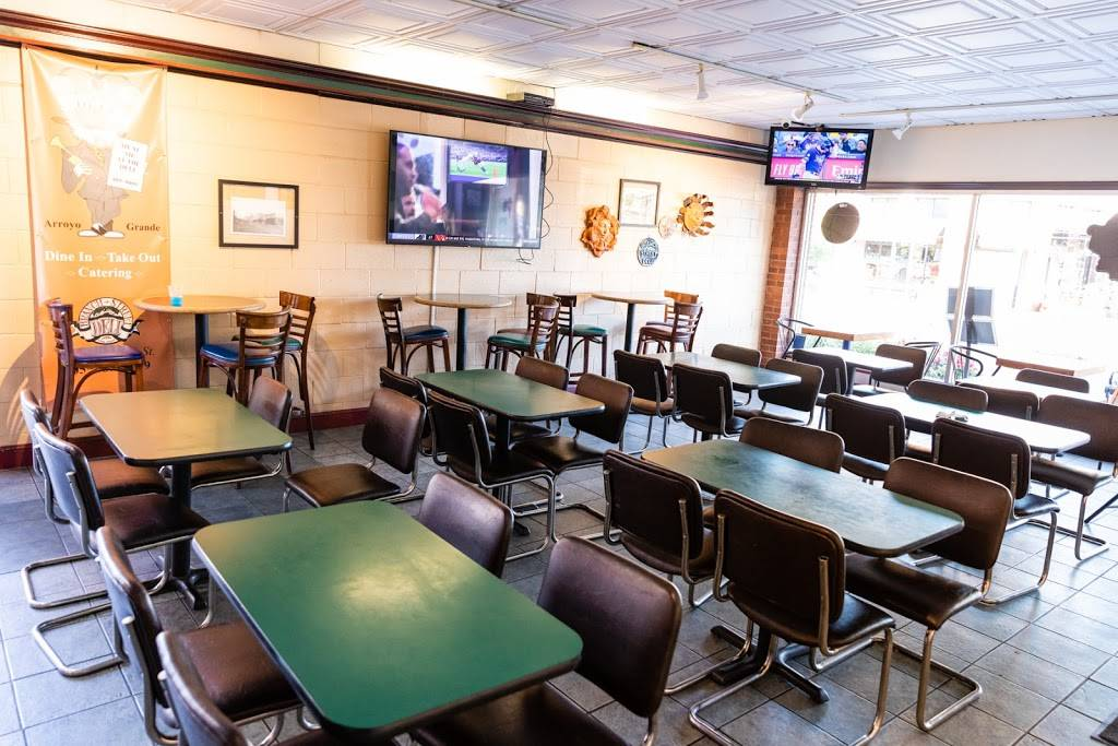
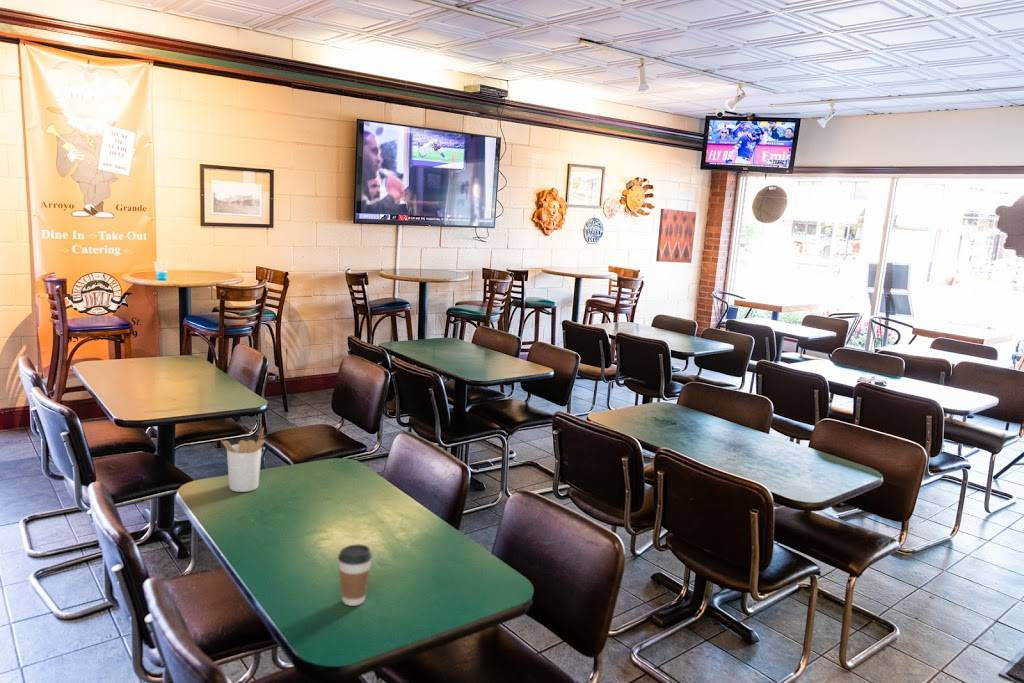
+ wall art [655,208,697,264]
+ utensil holder [220,427,266,493]
+ coffee cup [337,543,373,607]
